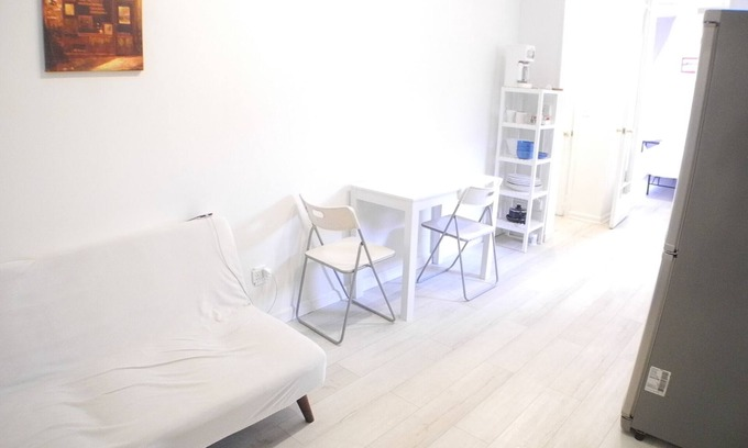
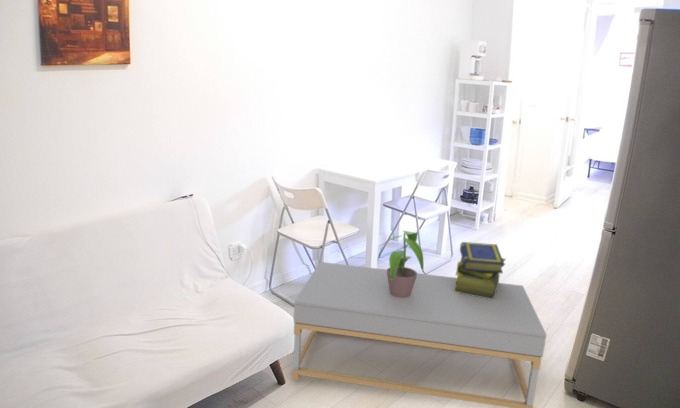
+ coffee table [291,261,548,408]
+ potted plant [377,230,424,298]
+ stack of books [454,241,507,299]
